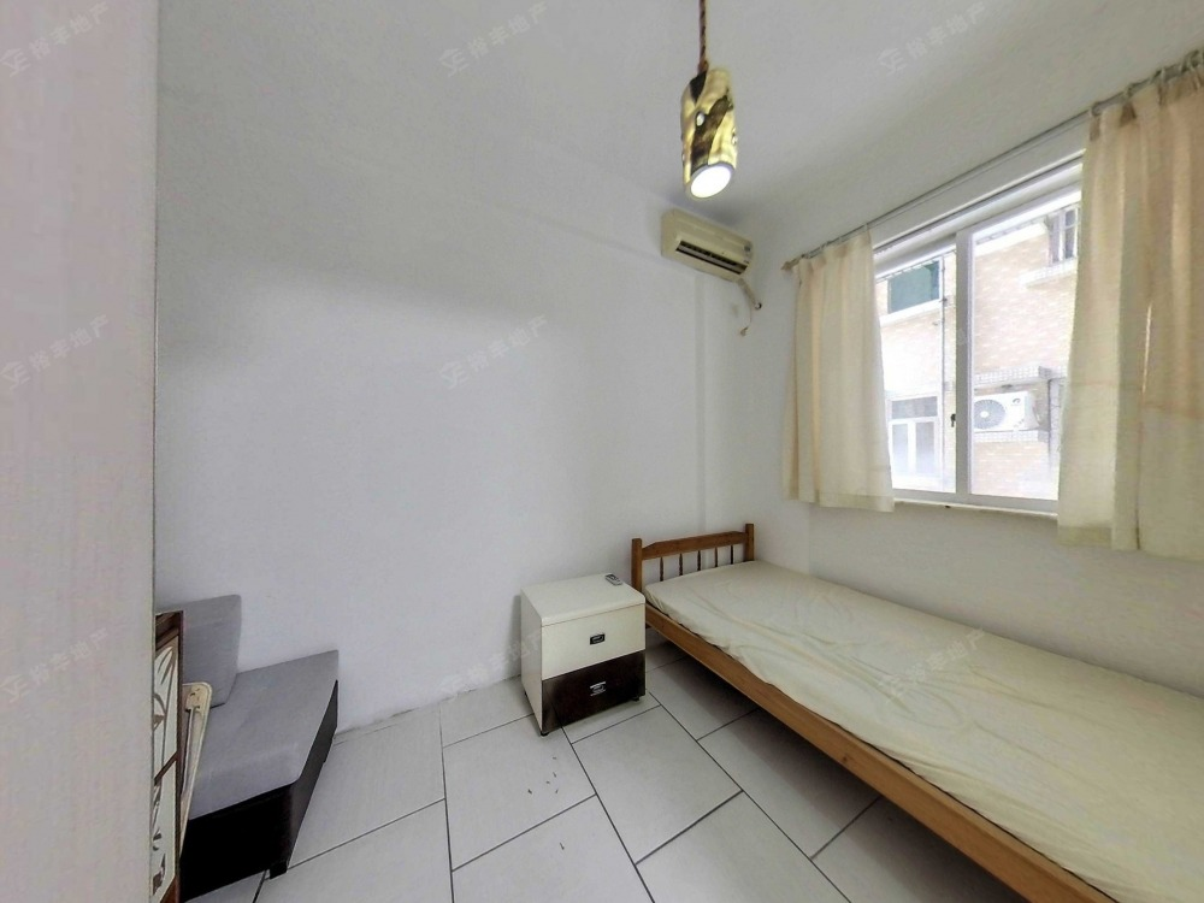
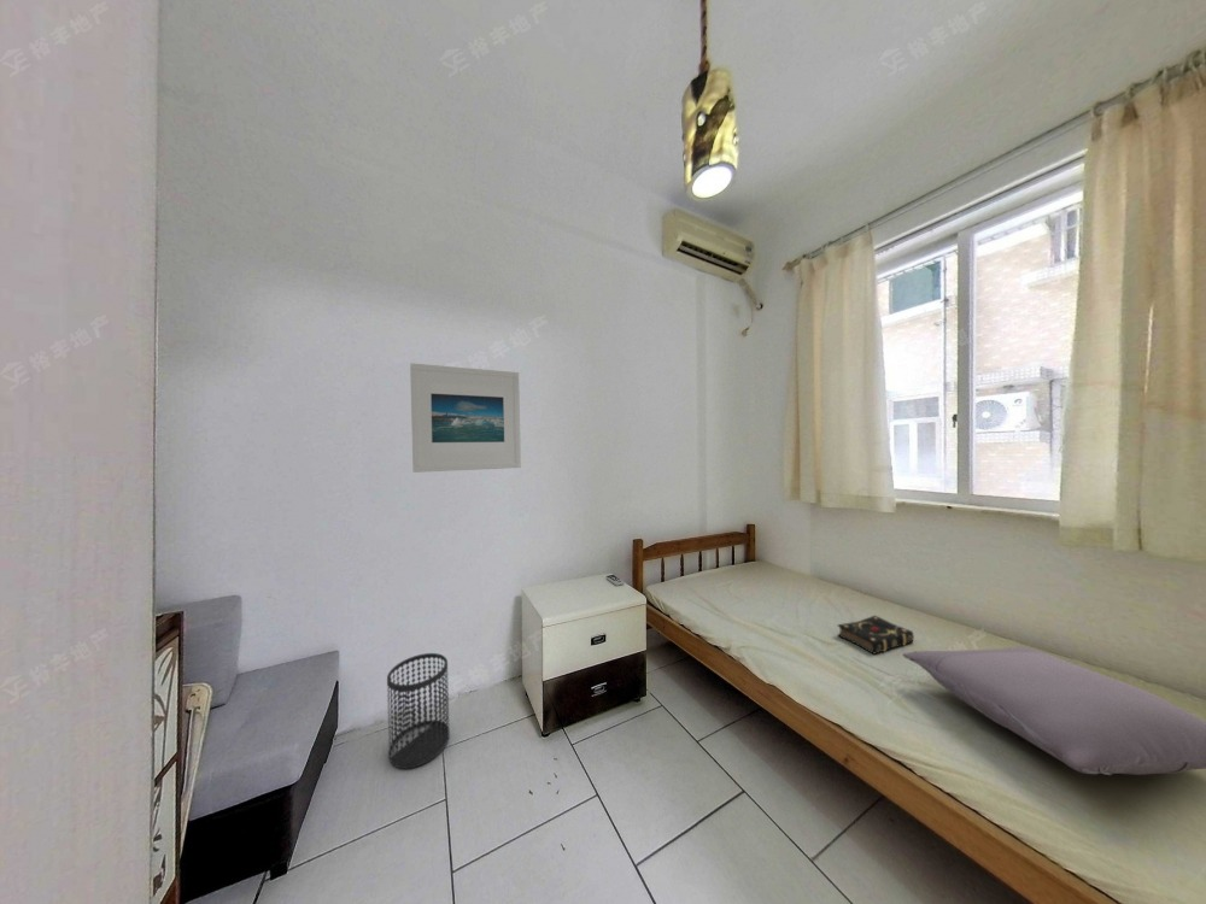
+ pillow [902,646,1206,776]
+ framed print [409,363,522,474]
+ wastebasket [386,652,451,770]
+ book [836,614,915,656]
